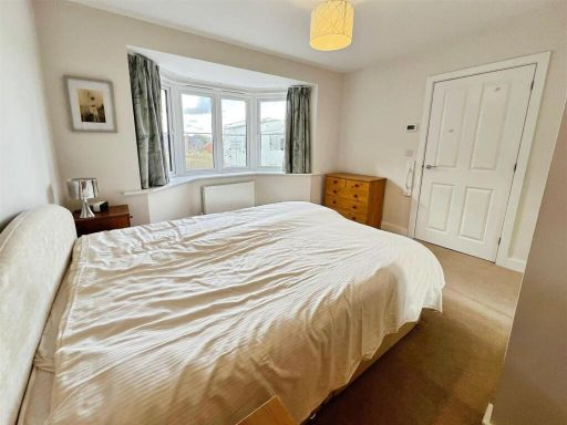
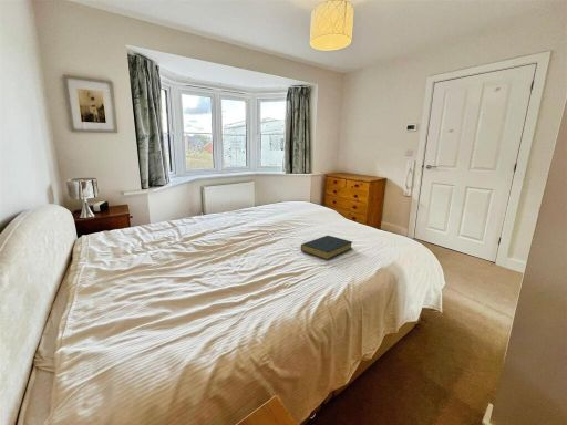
+ hardback book [300,235,353,261]
